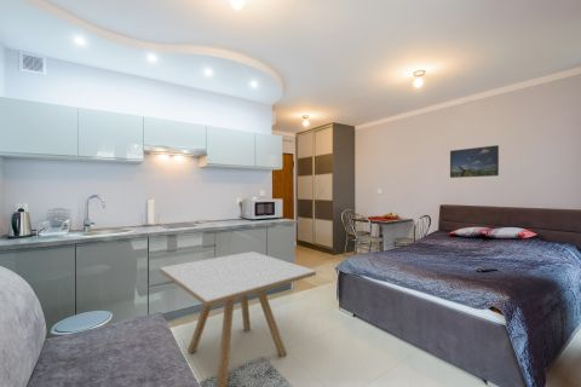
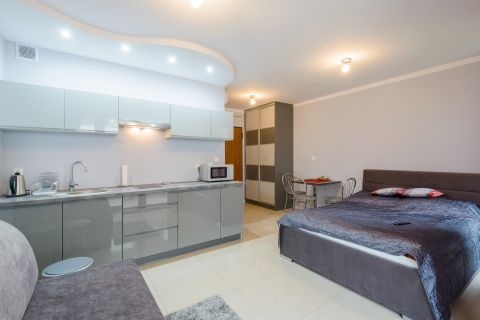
- dining table [159,250,317,387]
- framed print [449,144,500,179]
